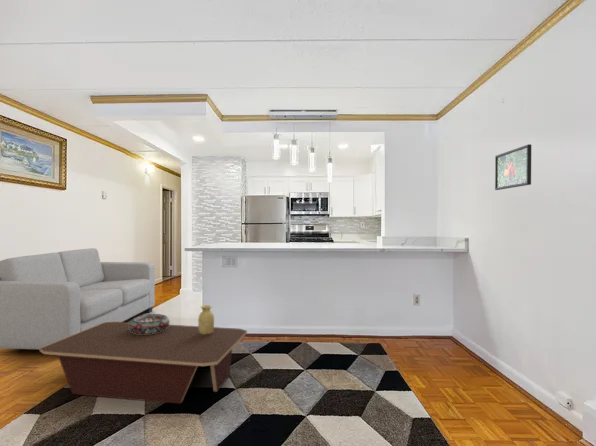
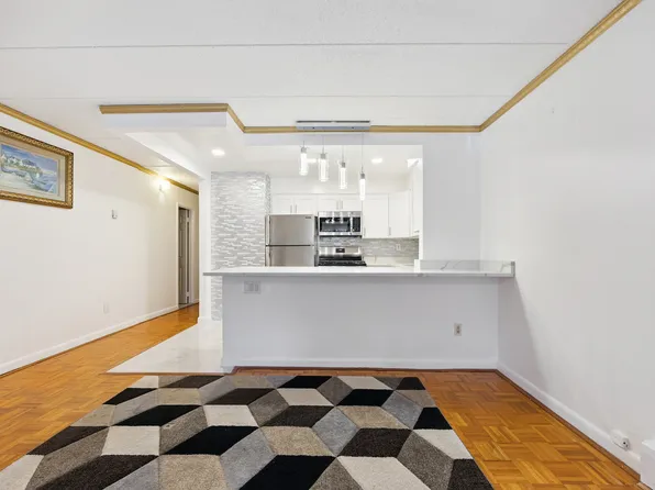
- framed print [494,143,532,191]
- decorative bowl [129,313,171,334]
- vase [197,304,215,335]
- coffee table [39,321,248,404]
- sofa [0,247,156,350]
